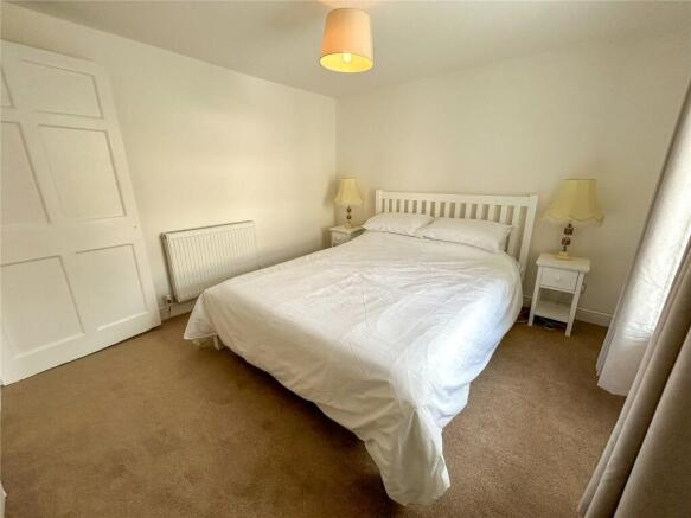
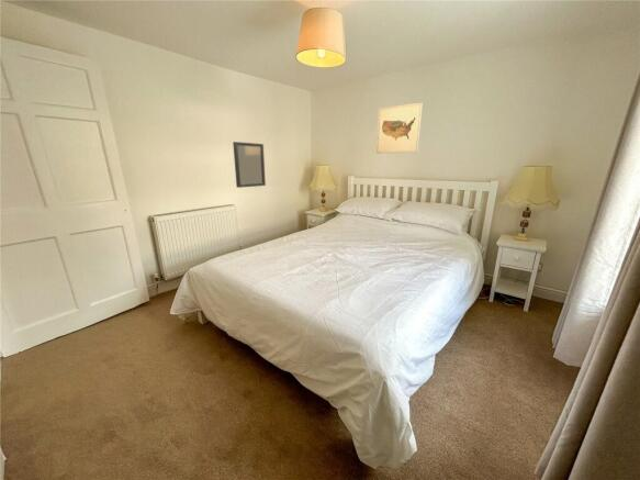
+ home mirror [232,141,267,189]
+ wall art [375,101,424,155]
